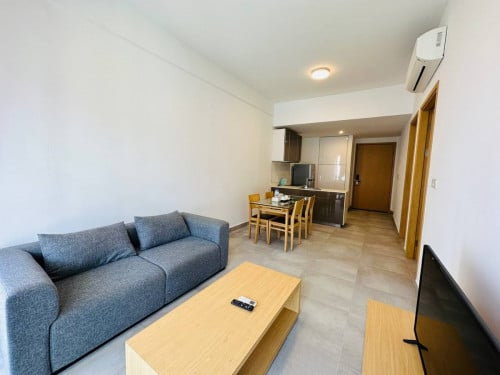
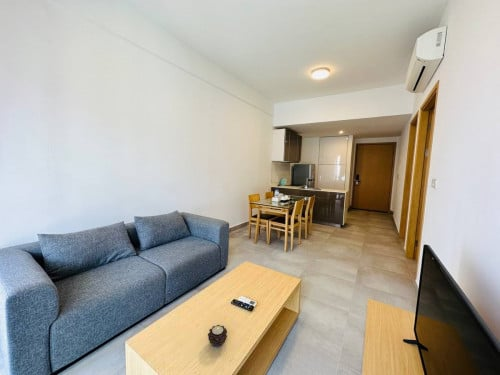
+ candle [207,324,228,349]
